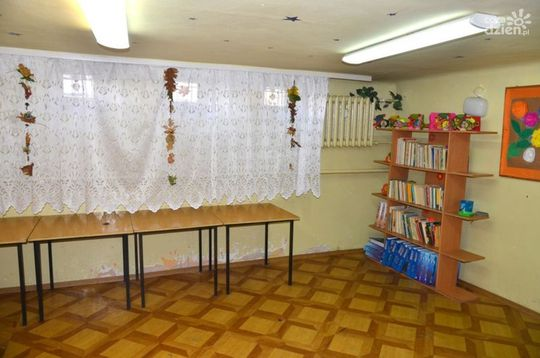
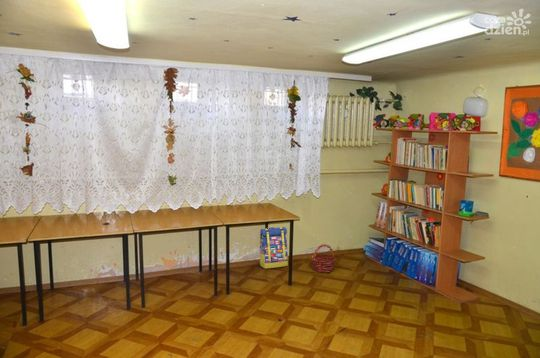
+ backpack [258,226,289,270]
+ basket [311,243,337,273]
